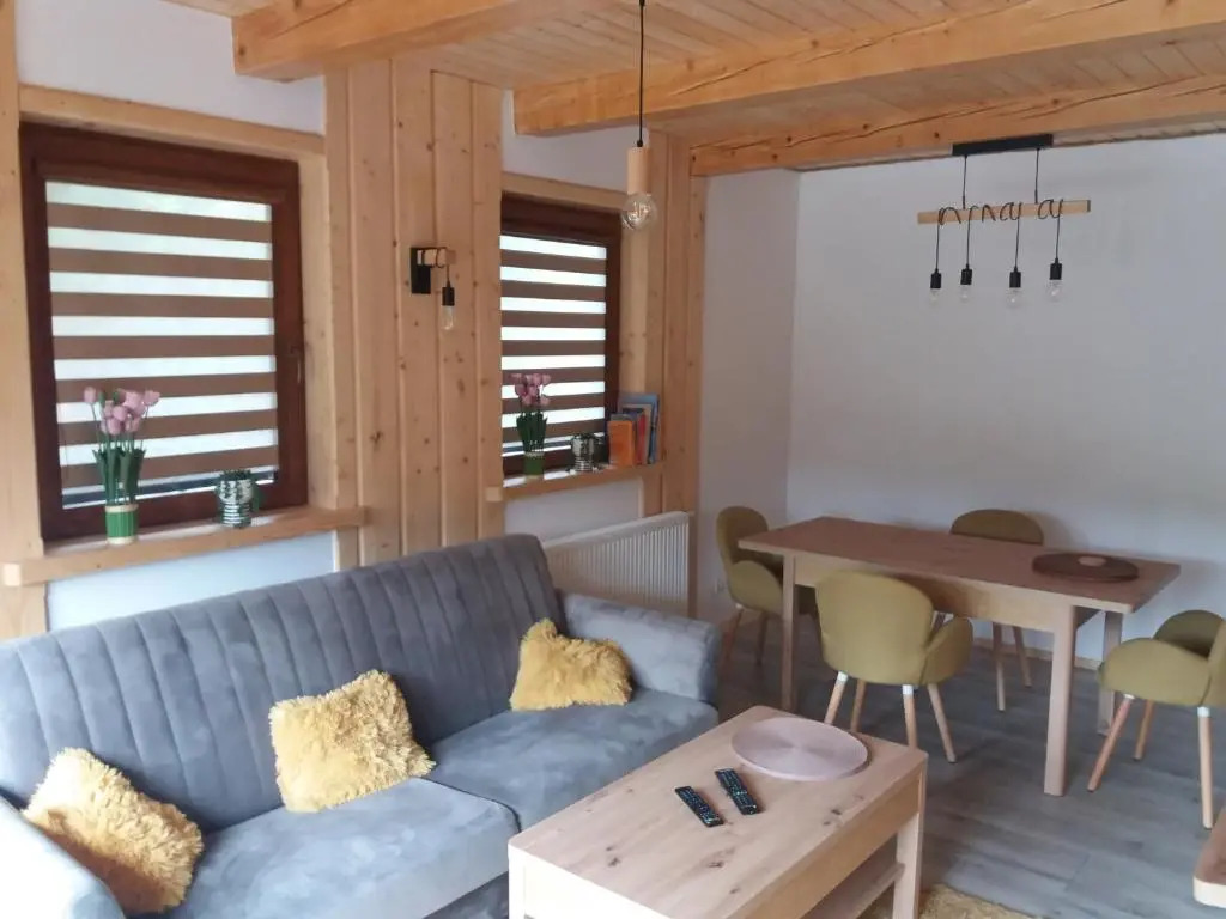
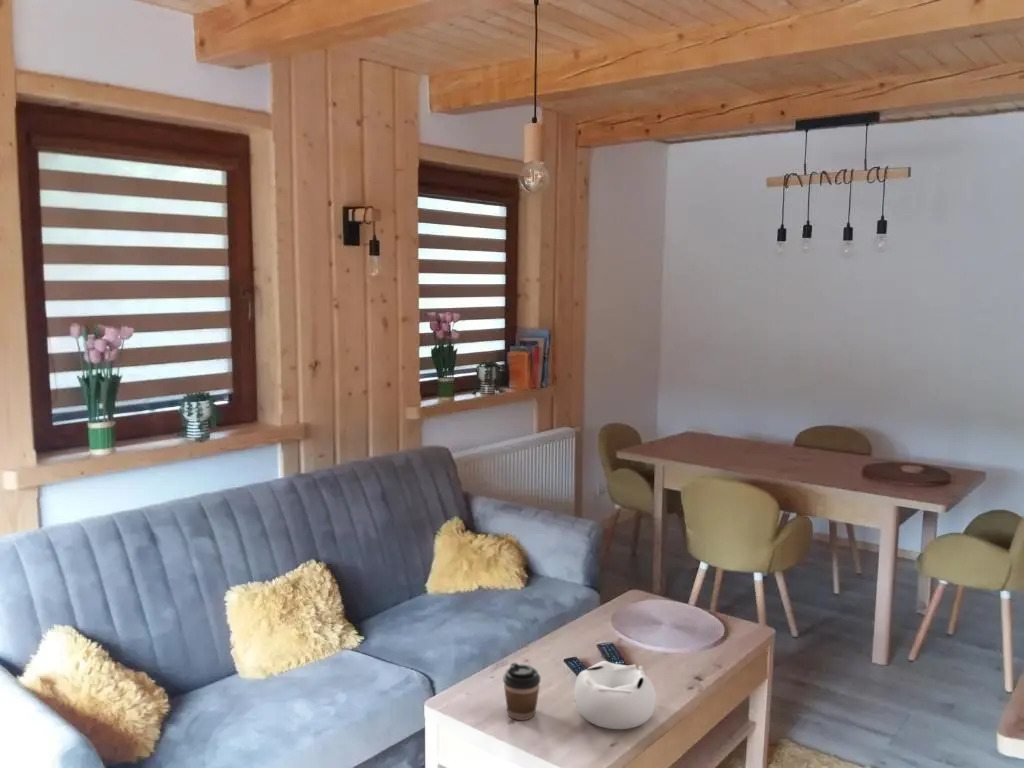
+ coffee cup [502,661,542,721]
+ decorative bowl [573,660,657,730]
